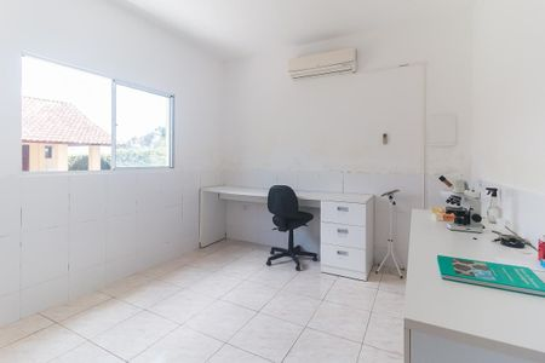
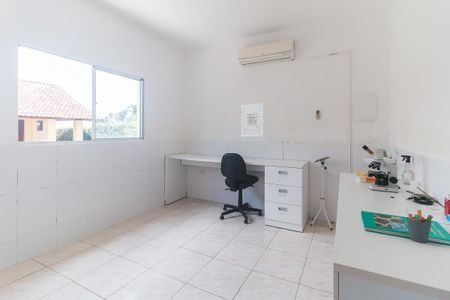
+ pen holder [404,206,434,243]
+ wall art [240,102,265,138]
